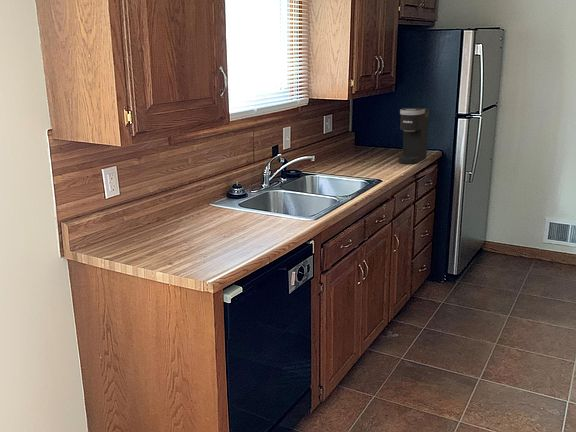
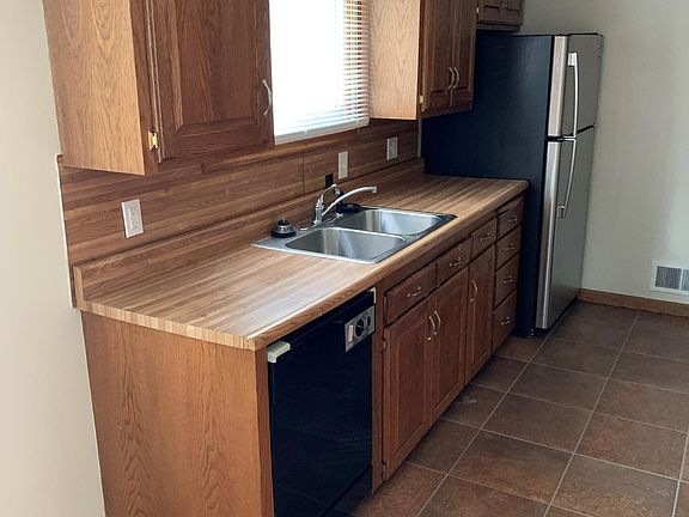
- coffee maker [398,107,430,165]
